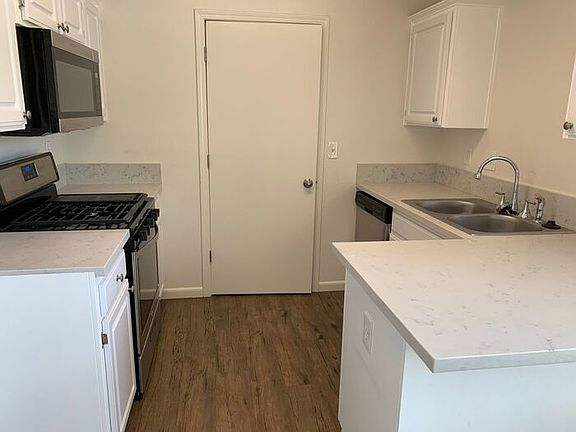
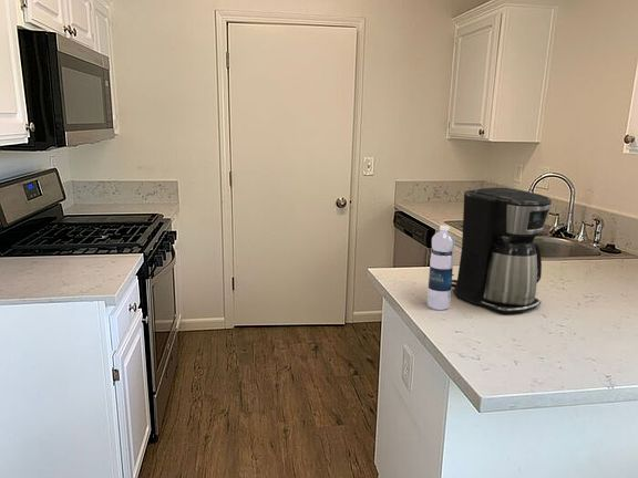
+ coffee maker [451,187,553,314]
+ water bottle [426,225,456,311]
